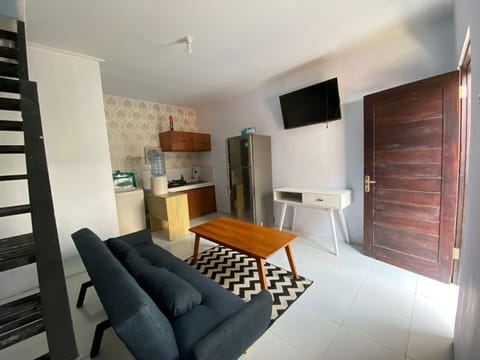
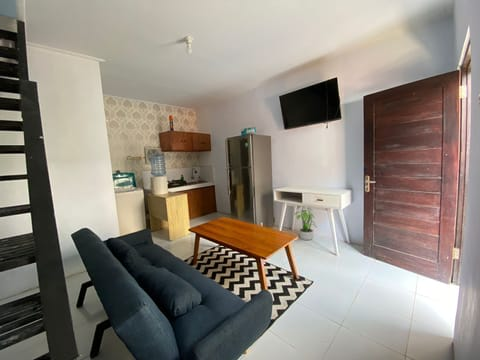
+ potted plant [293,205,318,241]
